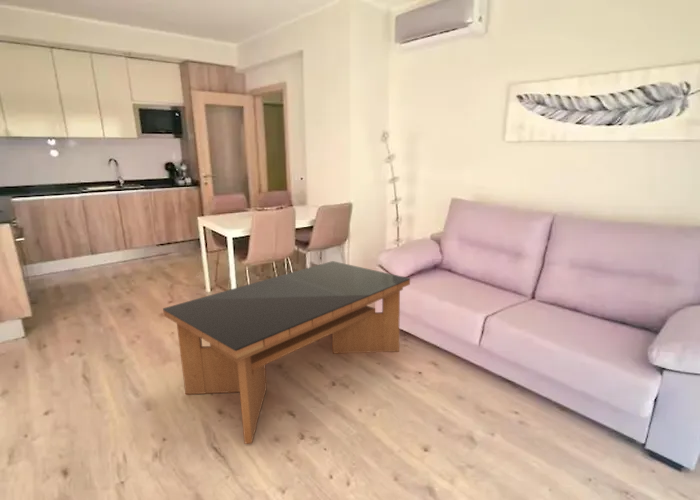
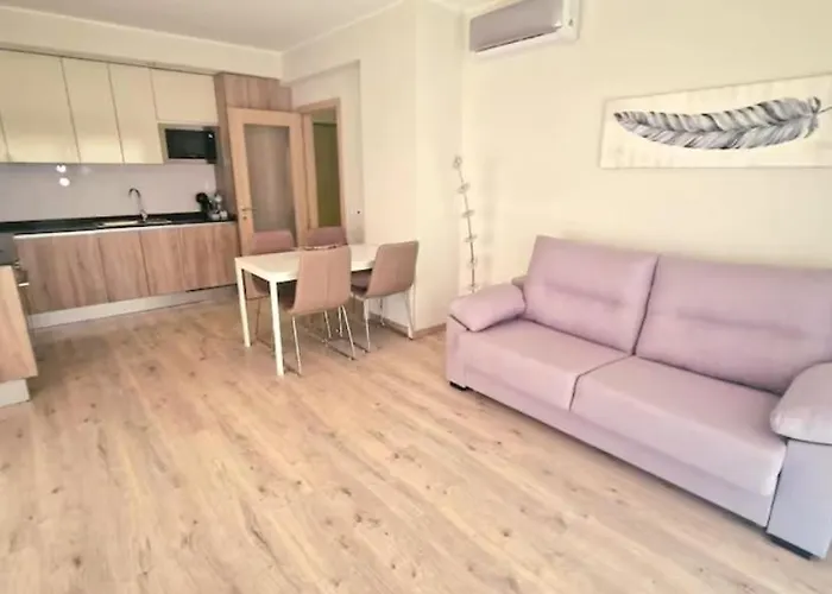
- coffee table [162,260,411,444]
